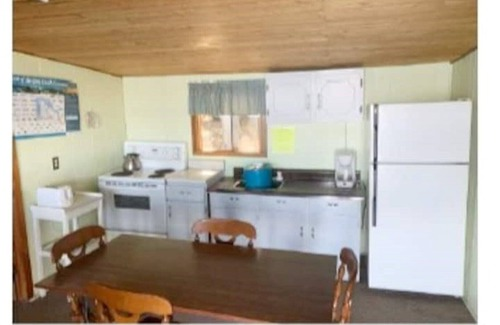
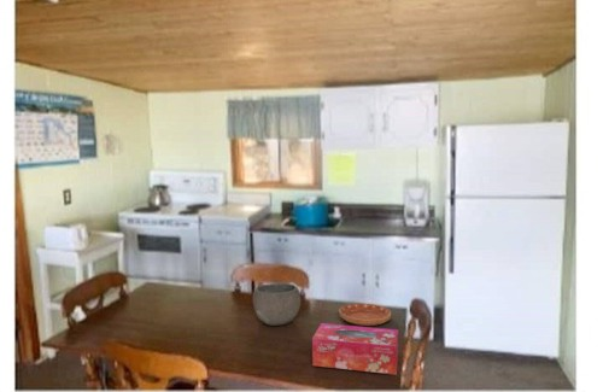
+ tissue box [311,322,399,376]
+ bowl [251,282,302,327]
+ saucer [338,303,392,327]
